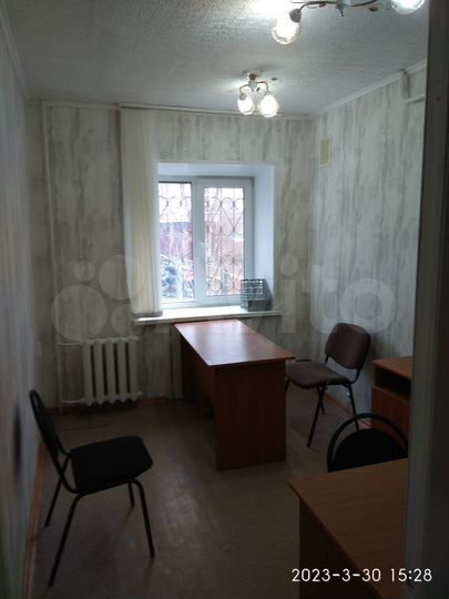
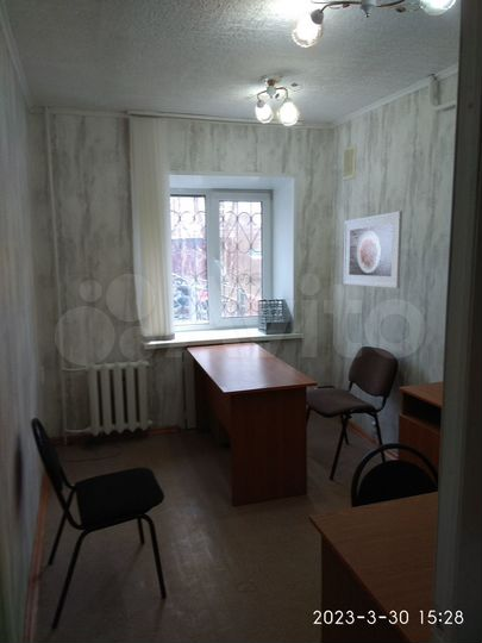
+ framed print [342,210,403,289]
